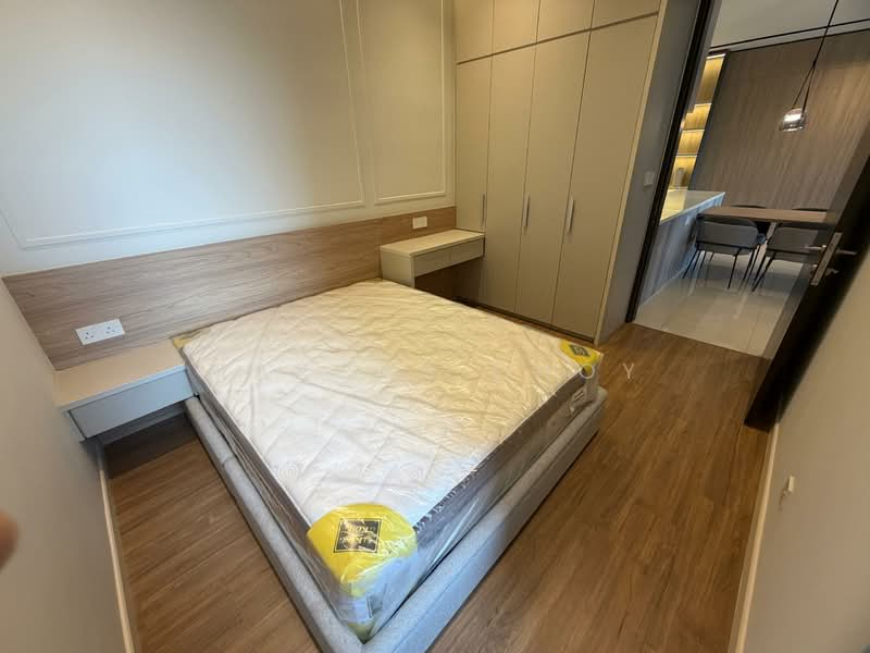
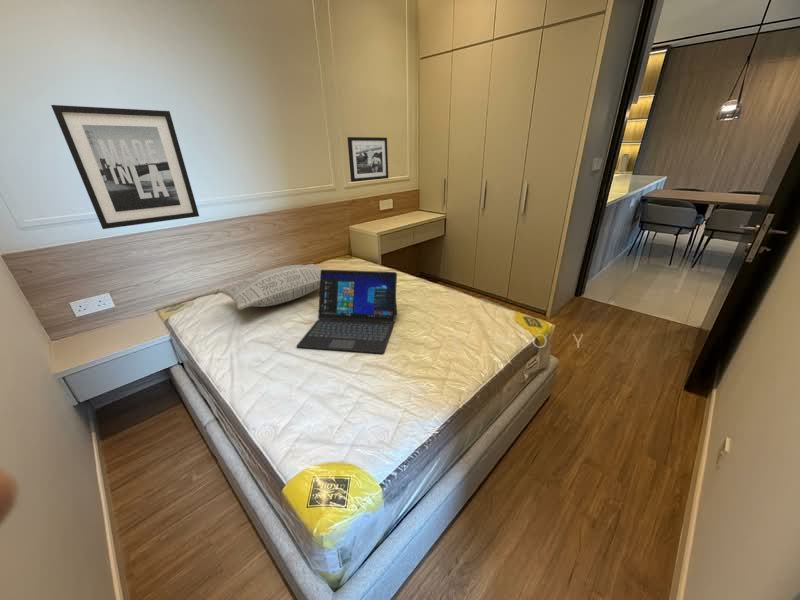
+ pillow [216,263,325,311]
+ laptop [295,269,398,354]
+ picture frame [346,136,389,183]
+ wall art [50,104,200,230]
